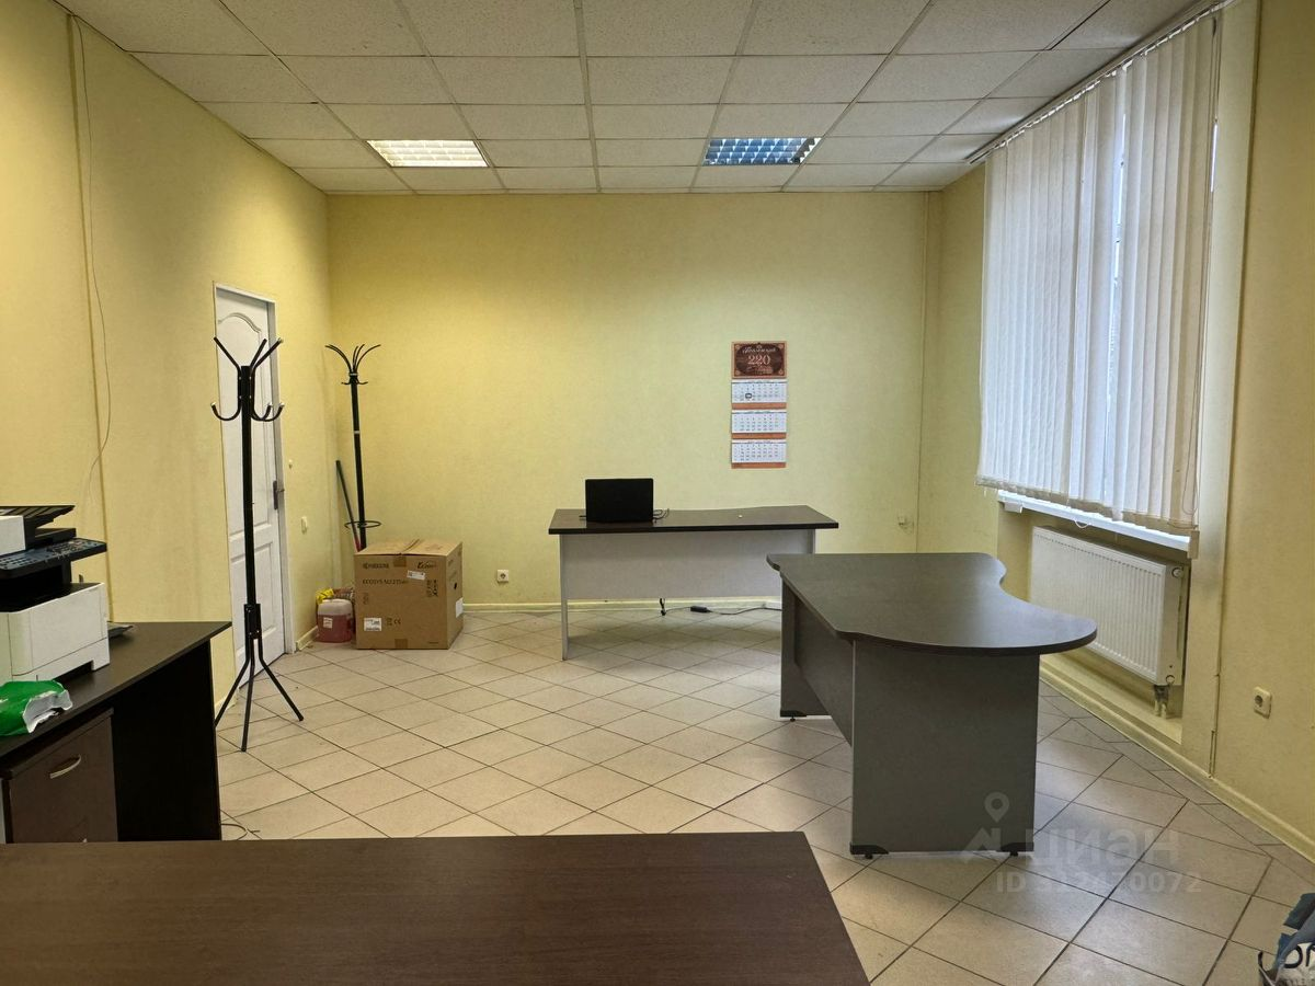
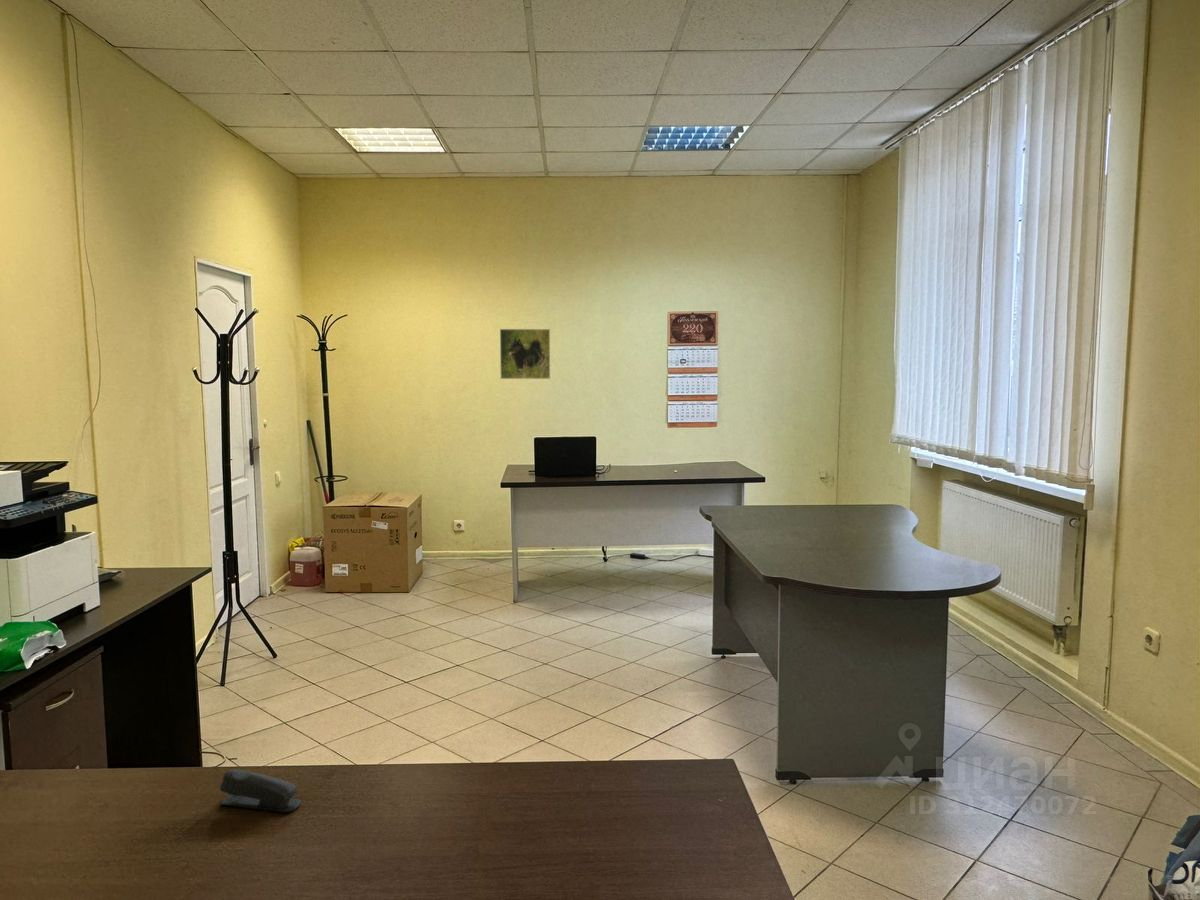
+ stapler [219,768,302,813]
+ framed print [499,328,551,380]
